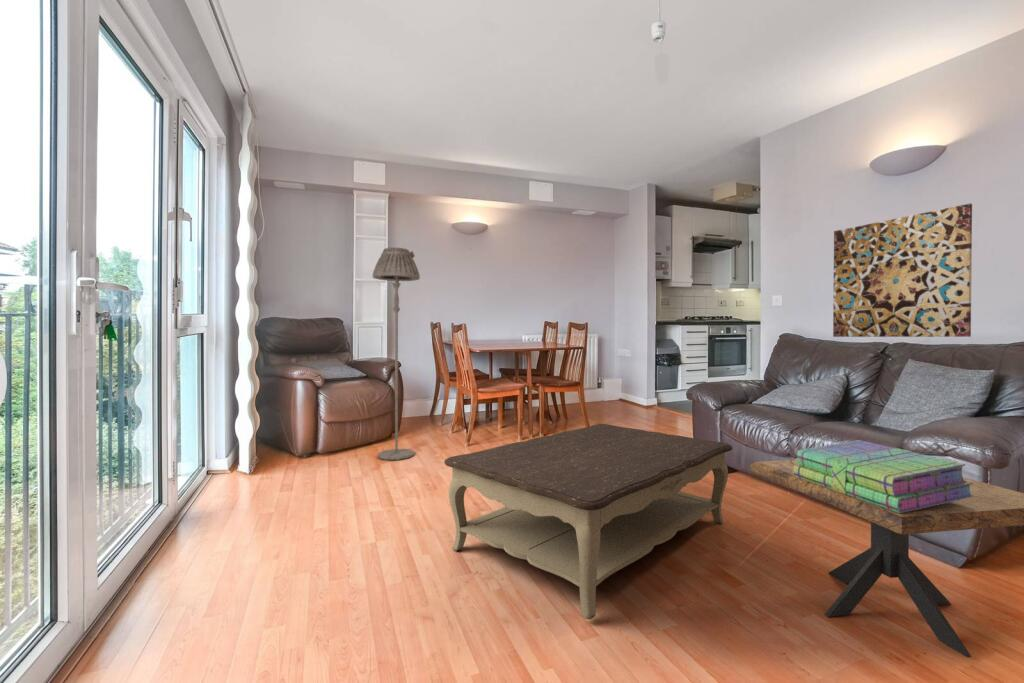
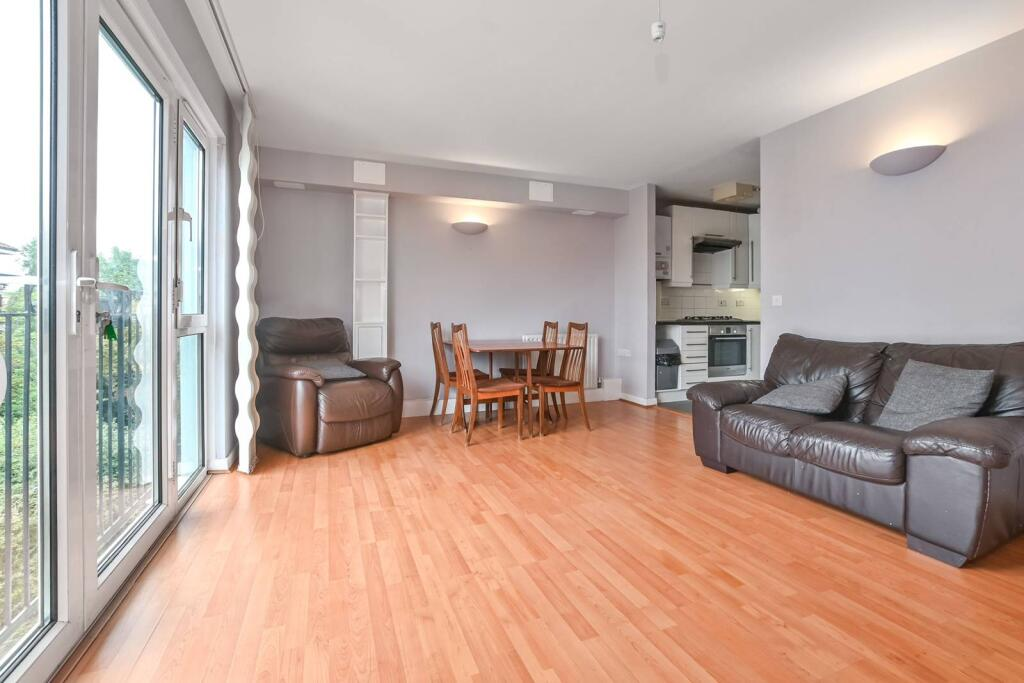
- coffee table [443,423,734,620]
- wall art [832,203,973,338]
- stack of books [793,439,974,513]
- floor lamp [371,247,421,461]
- side table [749,459,1024,659]
